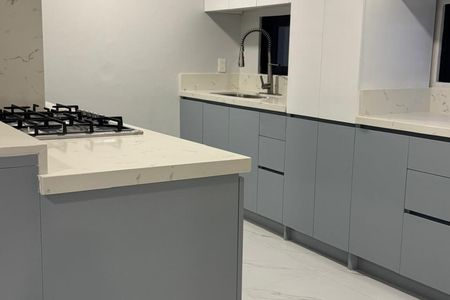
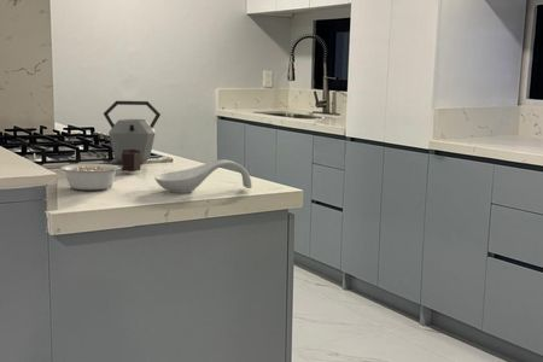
+ kettle [103,100,162,173]
+ spoon rest [153,158,252,193]
+ legume [59,163,122,191]
